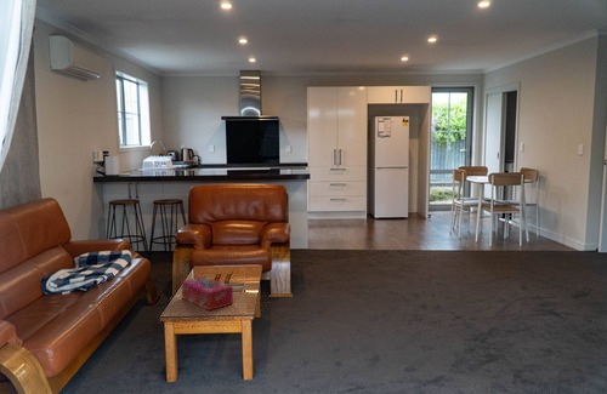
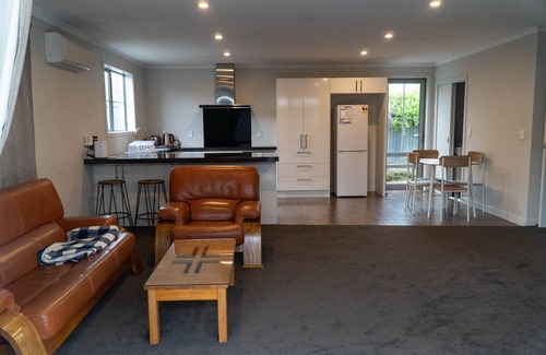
- tissue box [181,275,234,312]
